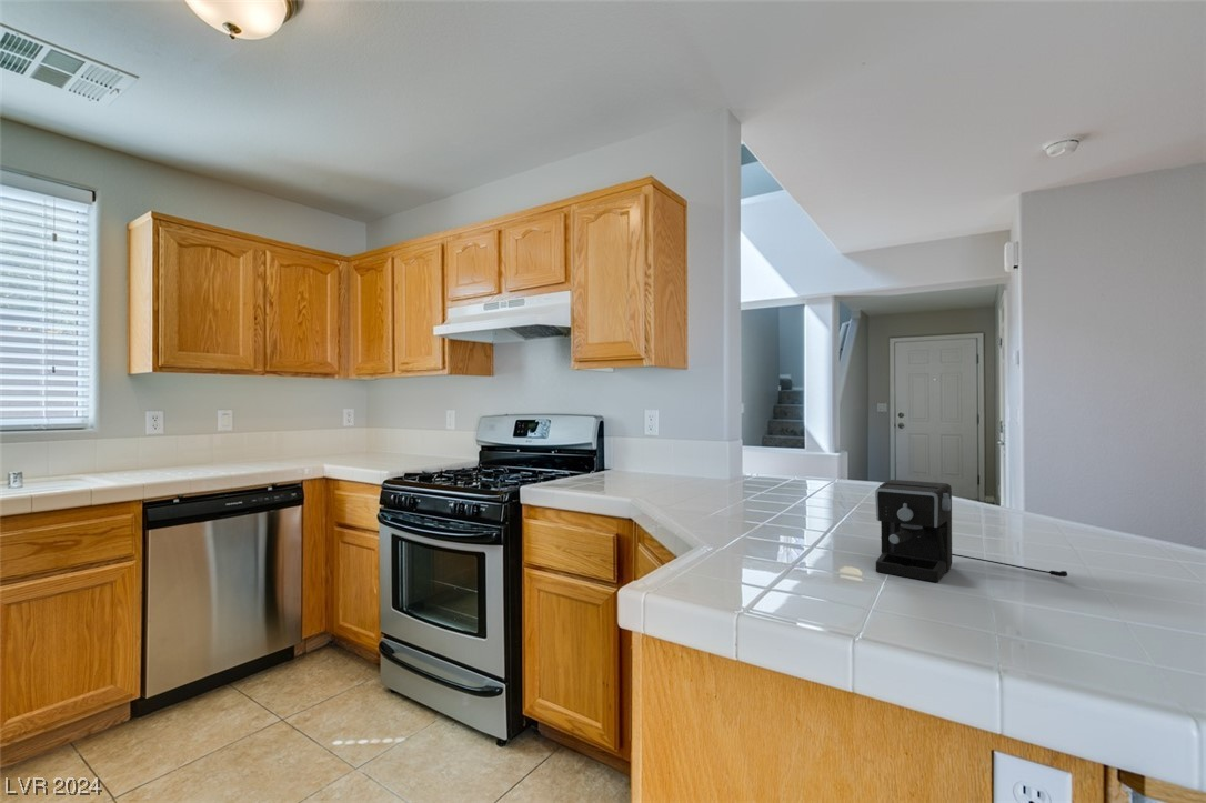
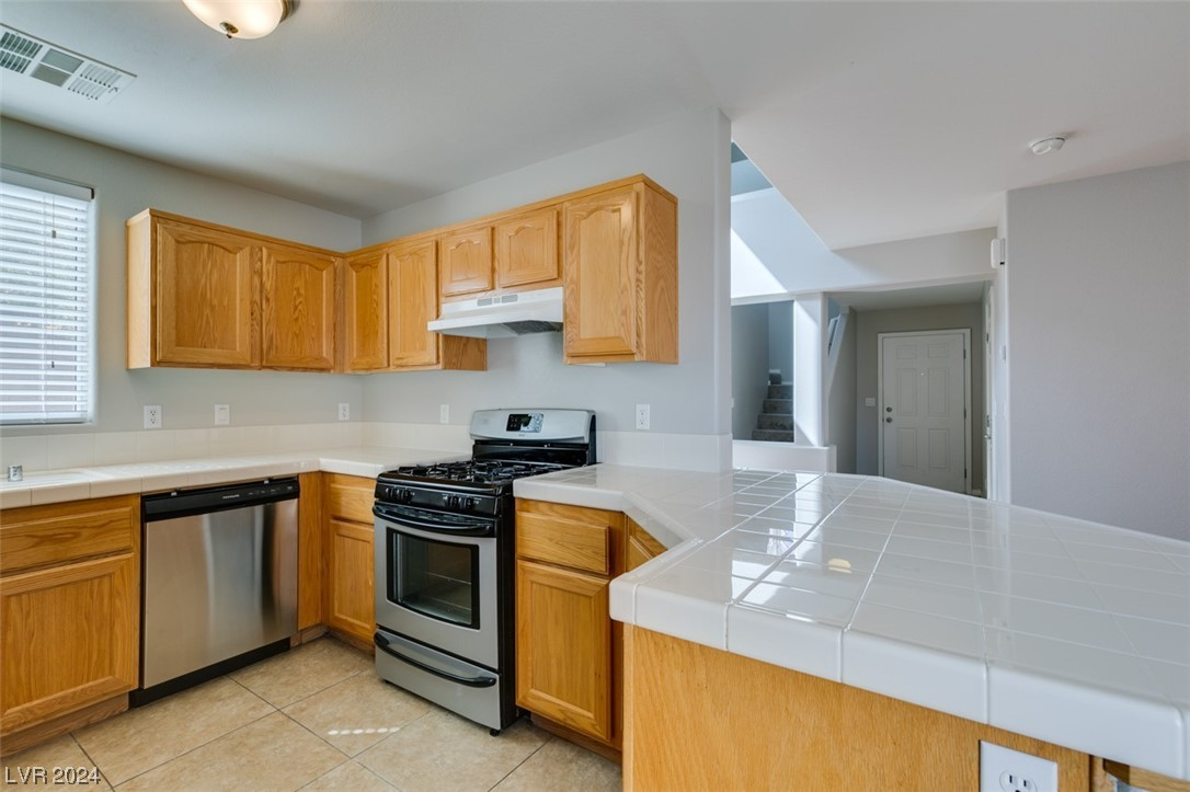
- coffee maker [874,479,1068,583]
